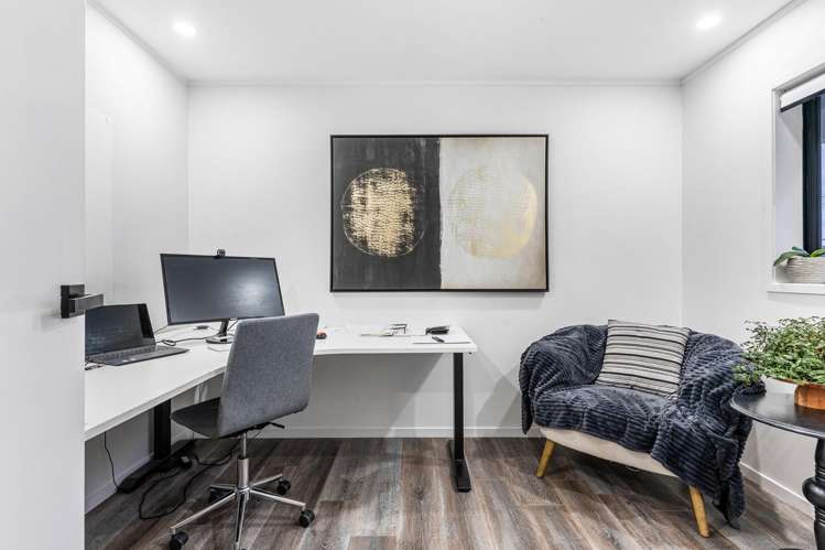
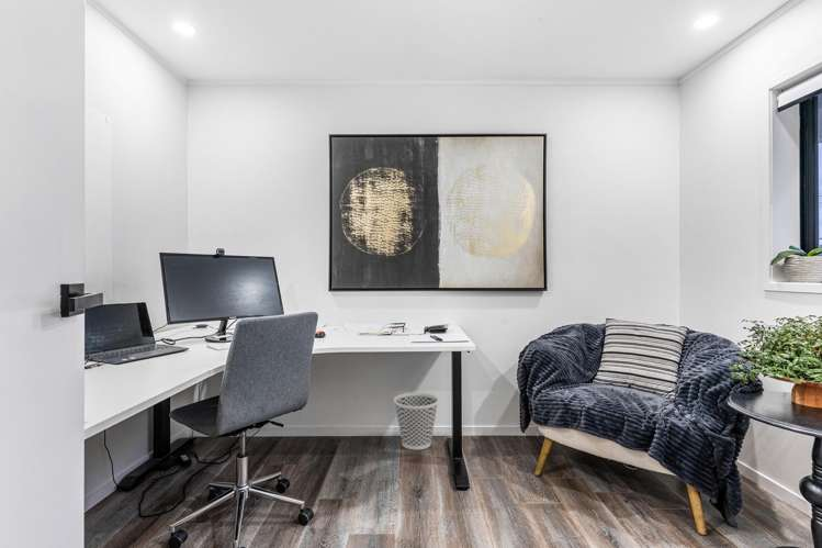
+ wastebasket [393,392,440,451]
